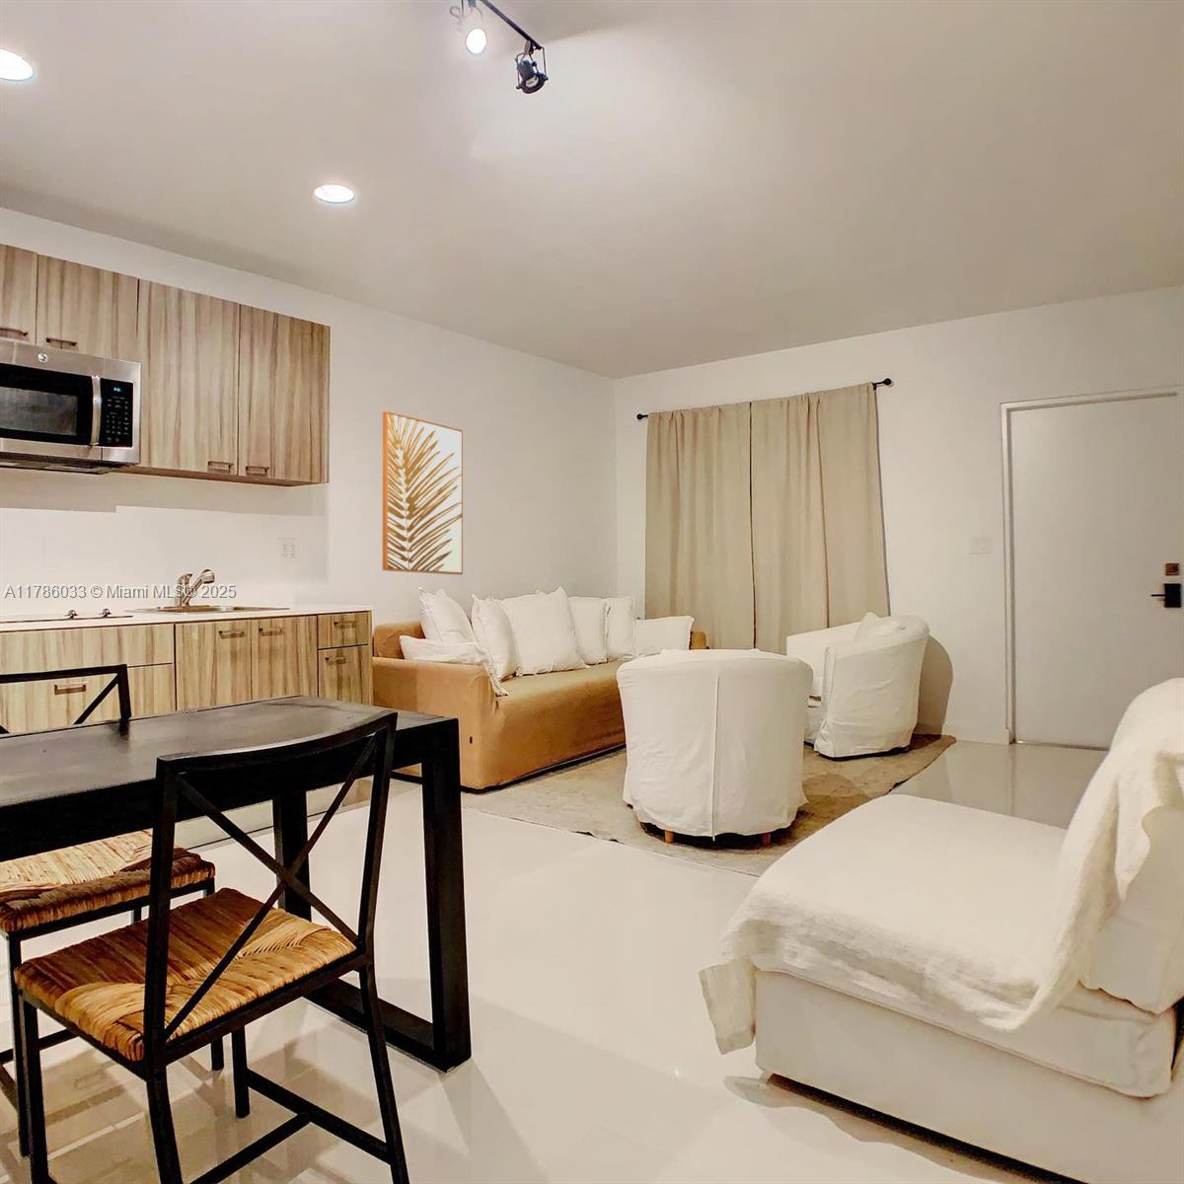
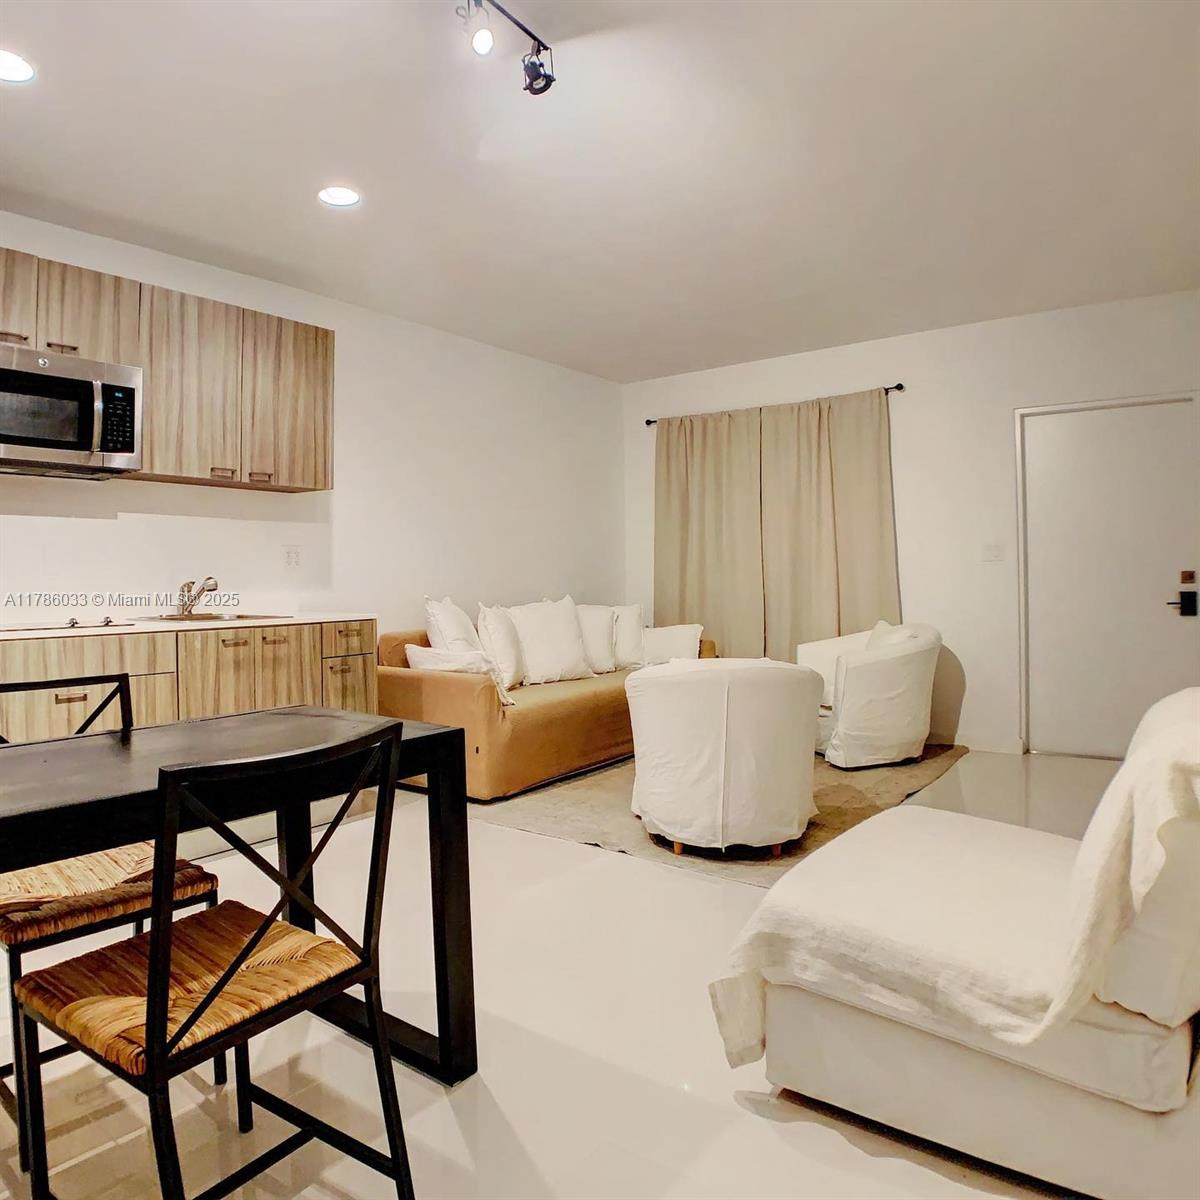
- wall art [382,411,464,576]
